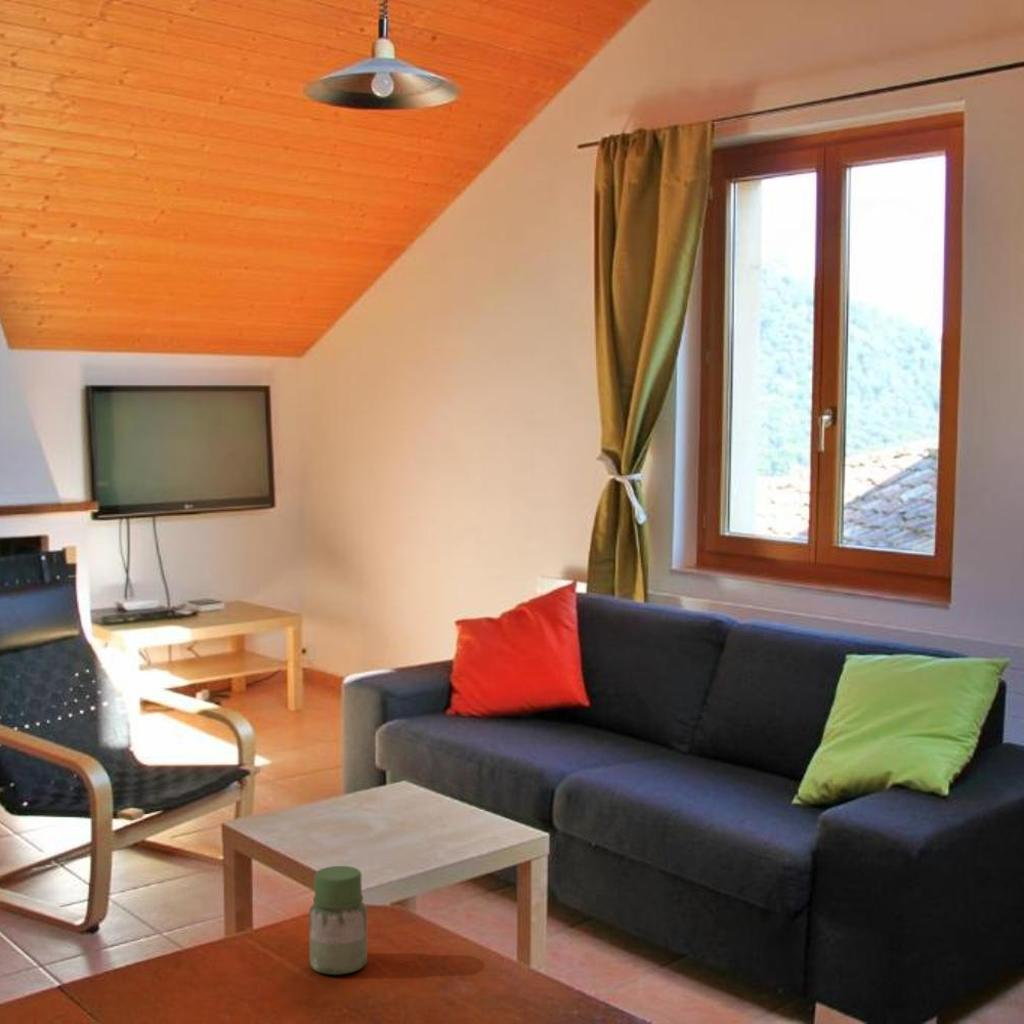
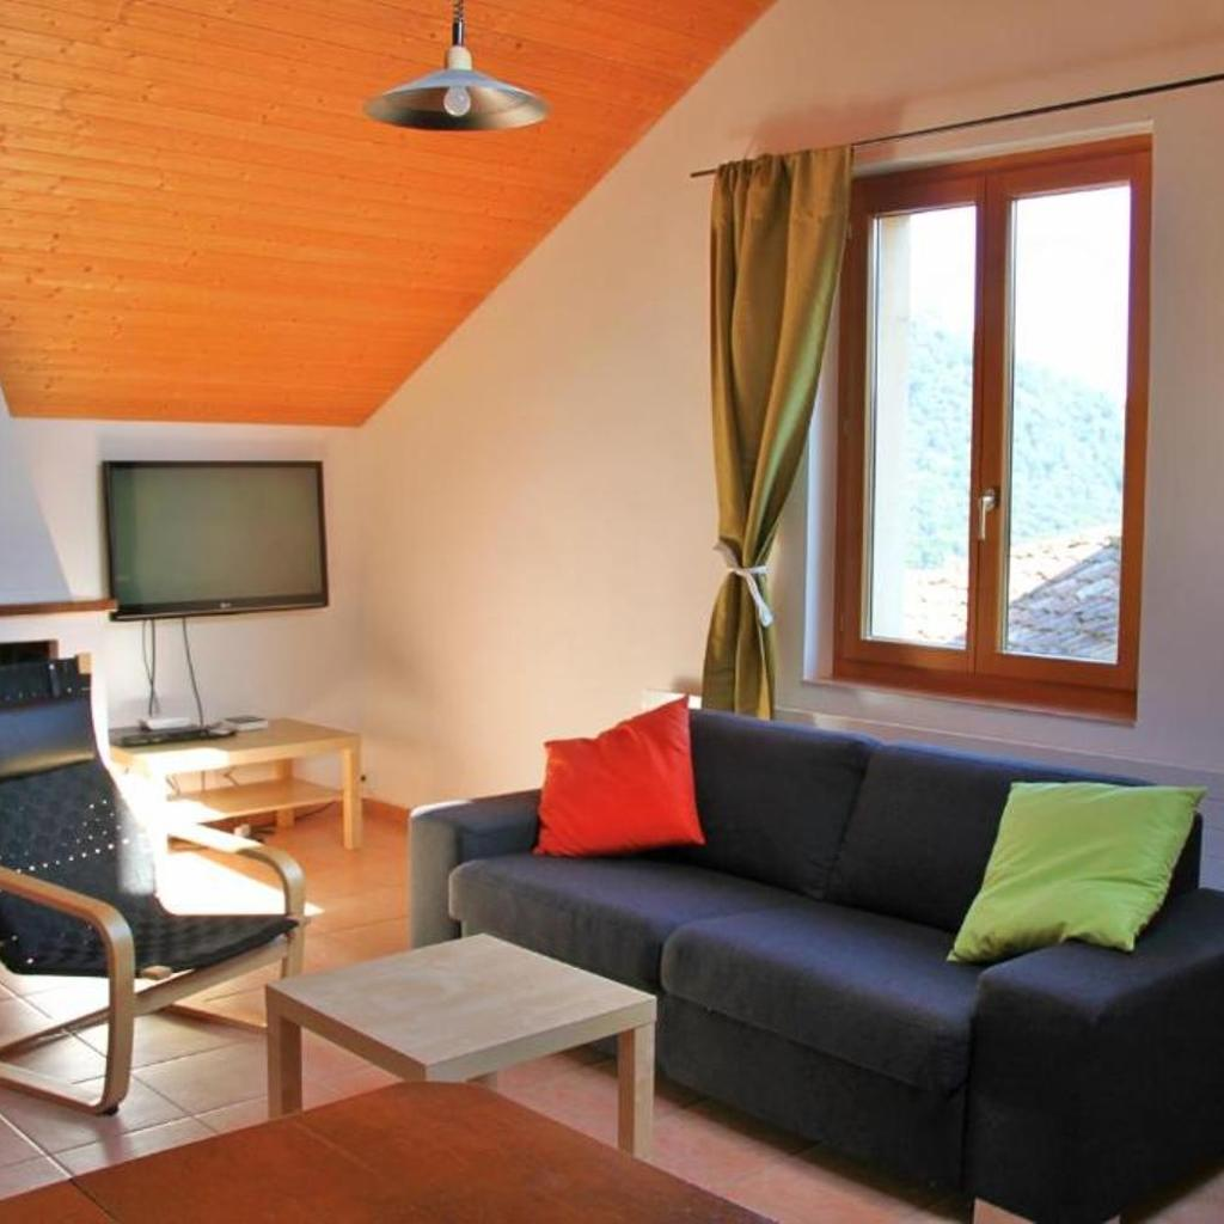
- jar [308,865,368,976]
